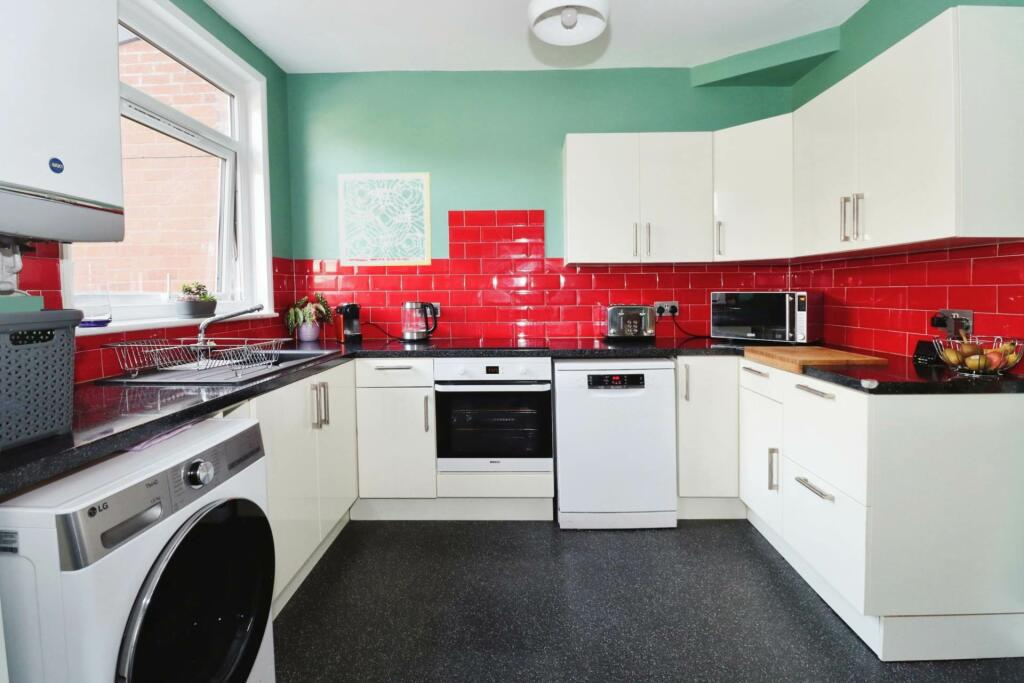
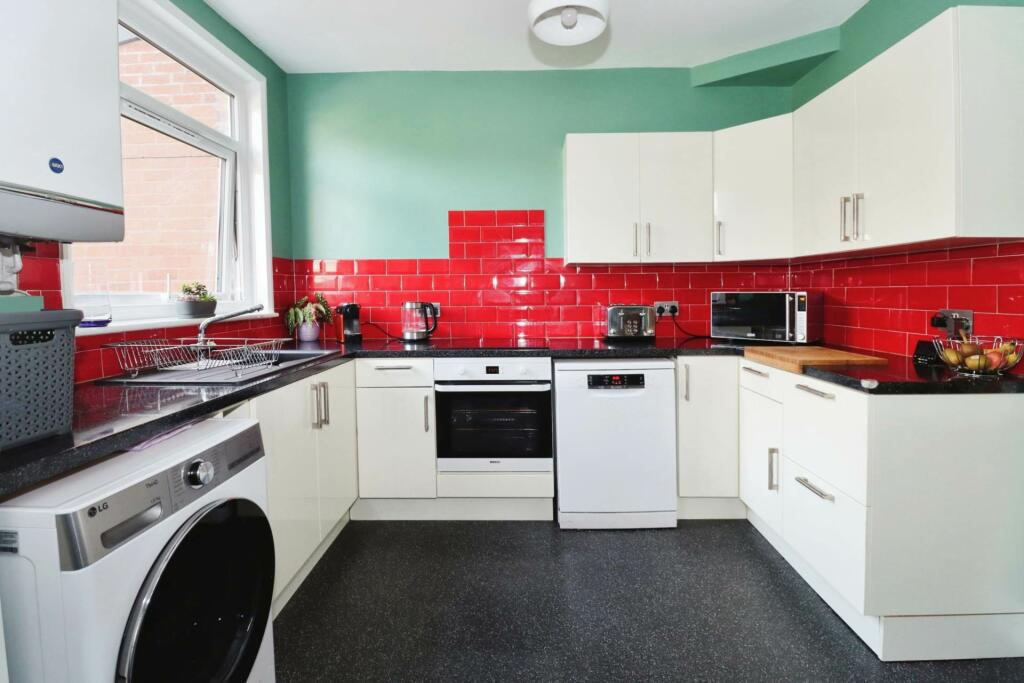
- wall art [337,172,432,267]
